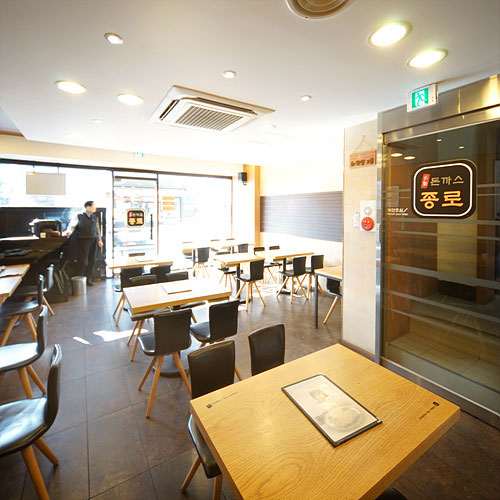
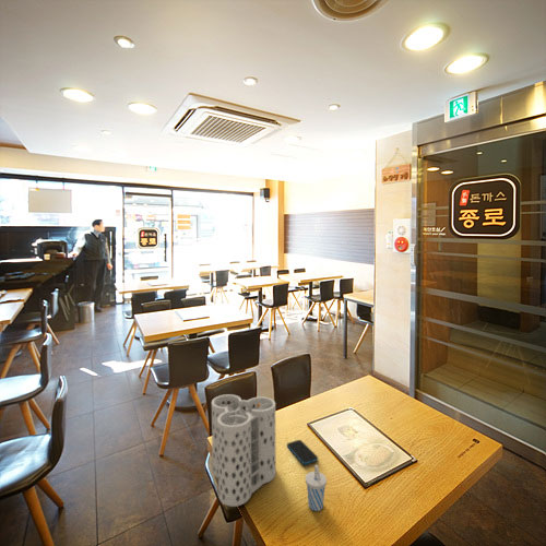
+ cup [305,464,328,512]
+ utensil holder [211,393,277,508]
+ smartphone [286,439,319,465]
